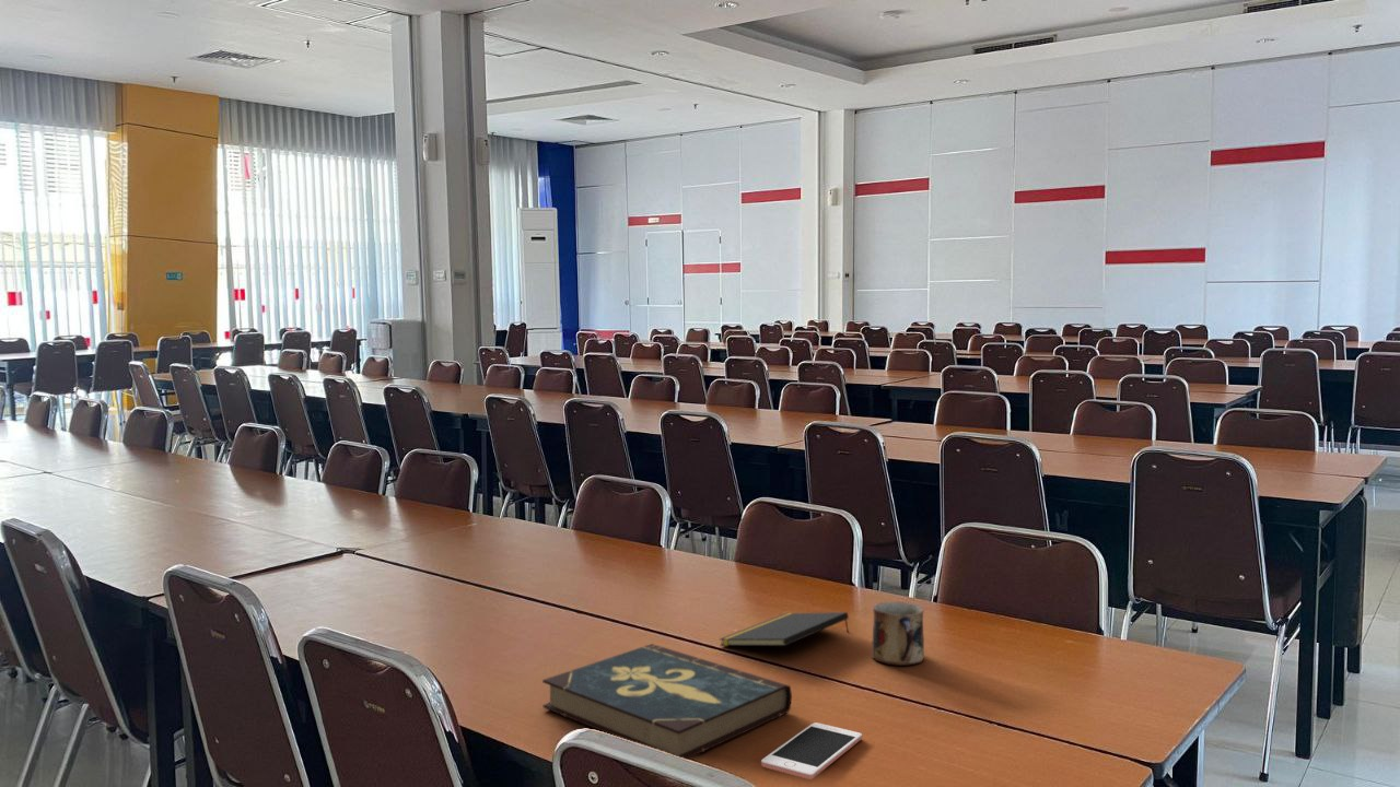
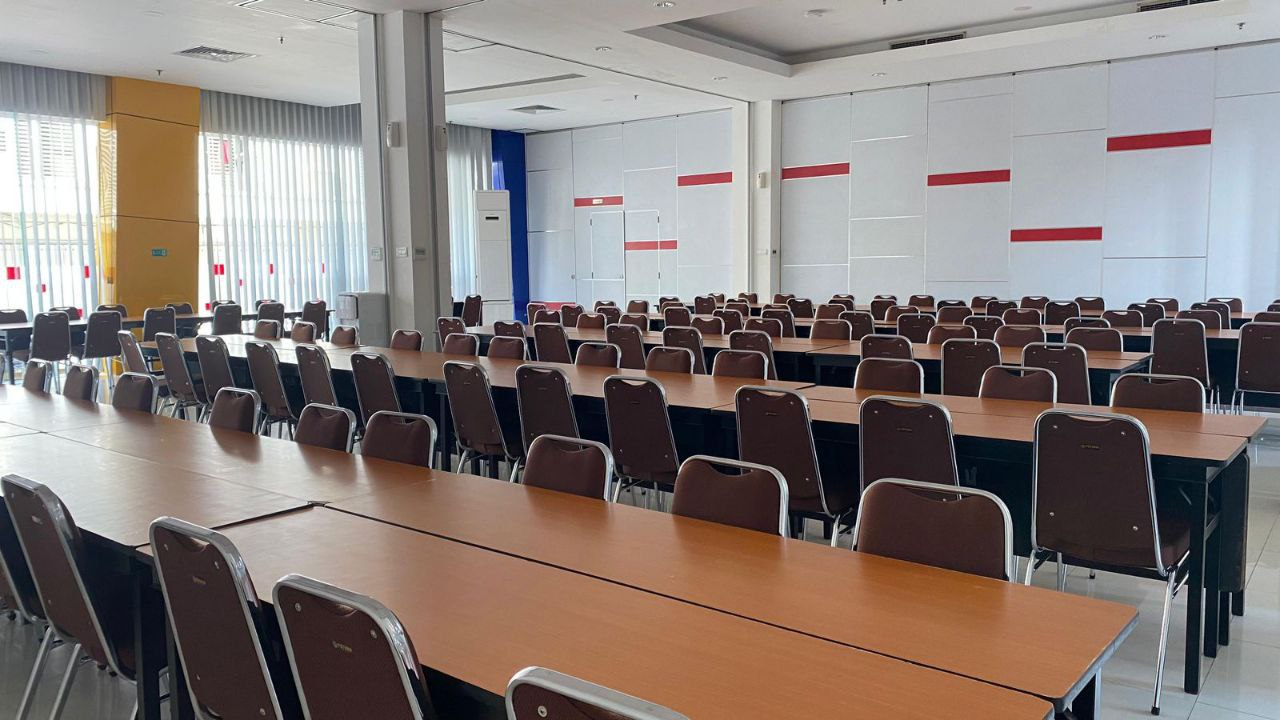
- mug [871,601,925,667]
- notepad [719,611,850,647]
- book [541,643,793,761]
- cell phone [760,721,863,780]
